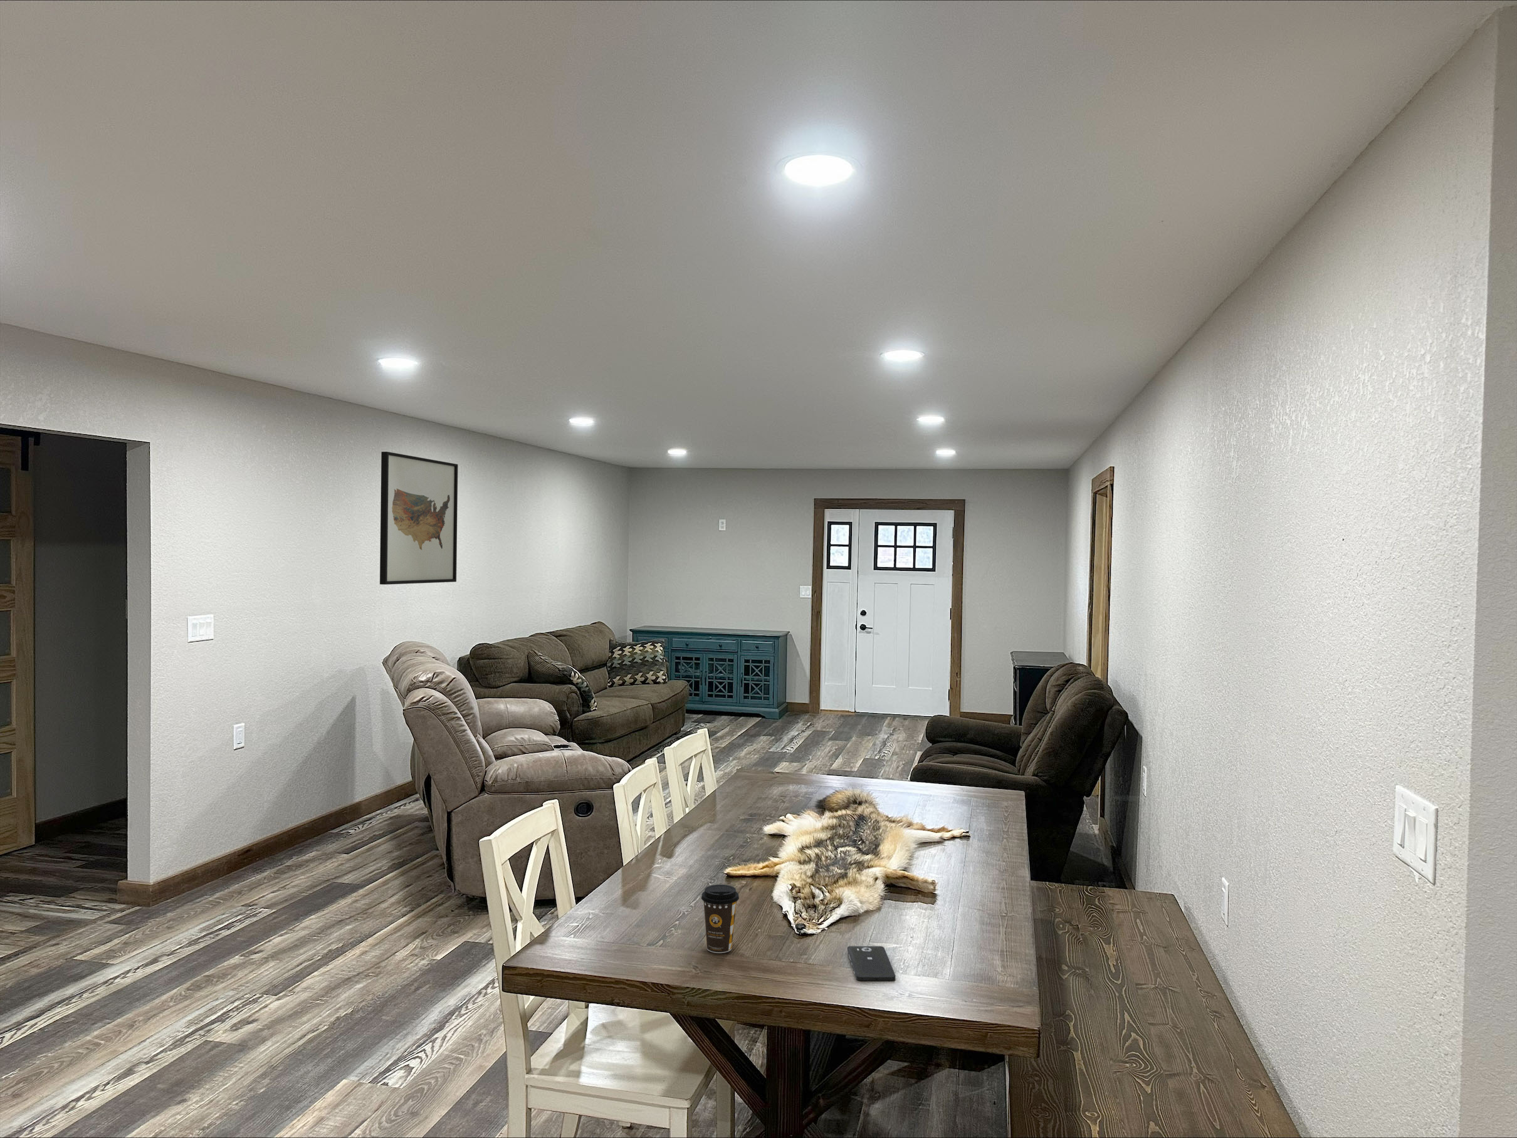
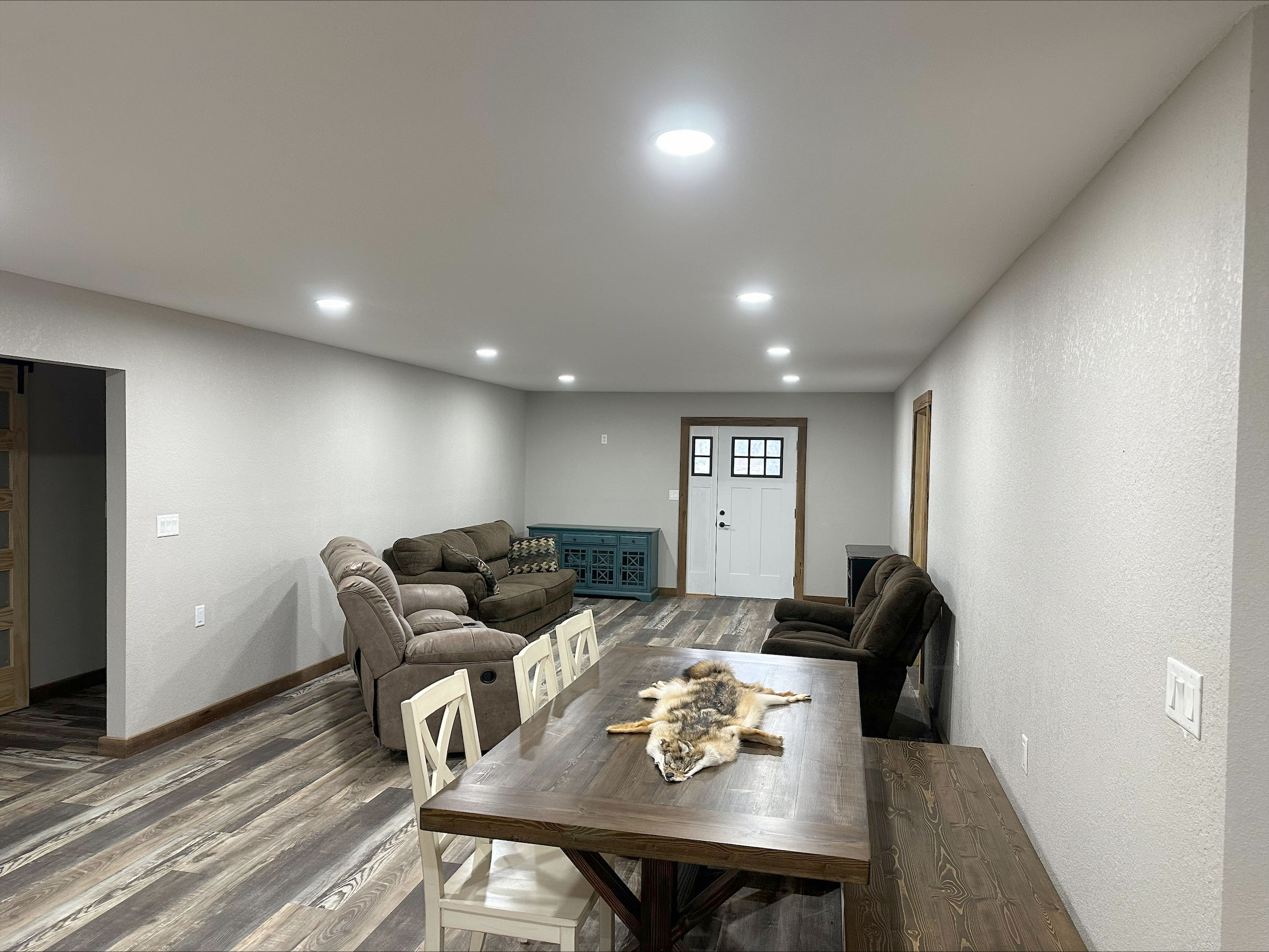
- smartphone [846,946,895,981]
- coffee cup [701,885,740,954]
- wall art [379,451,458,586]
